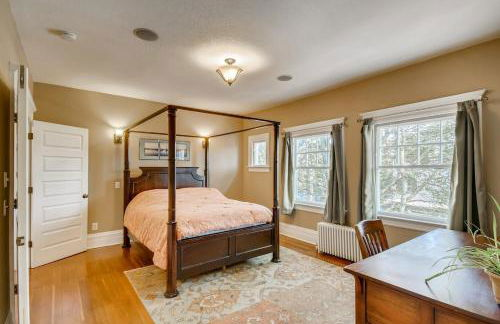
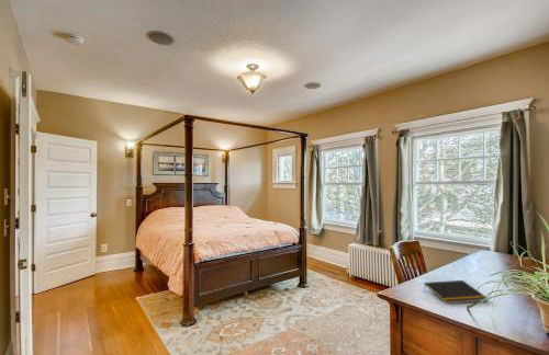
+ notepad [423,279,490,305]
